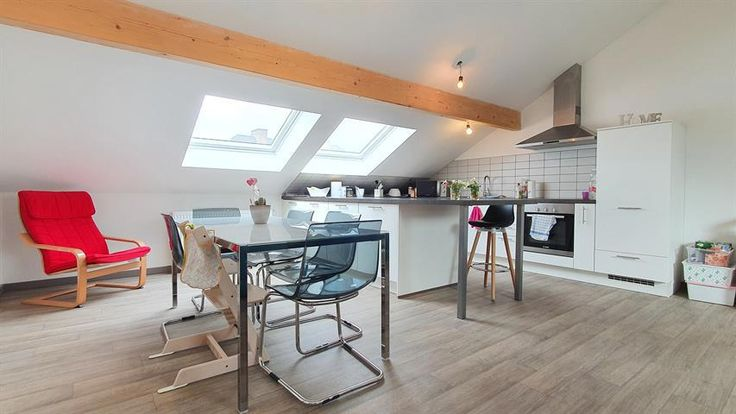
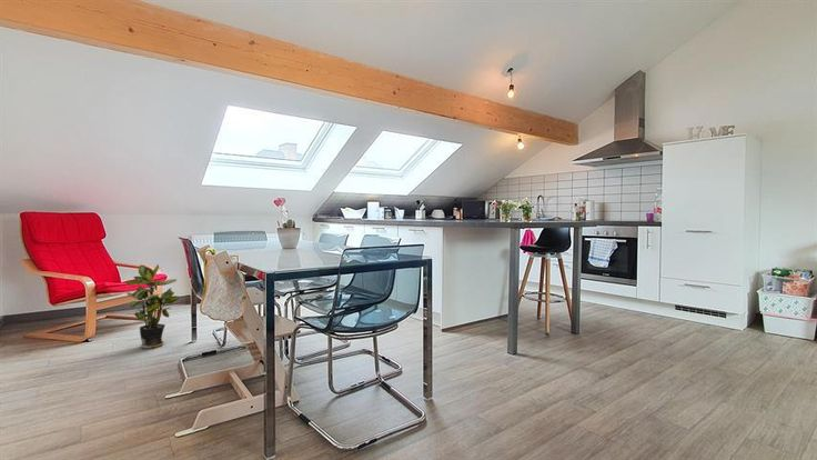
+ potted plant [124,263,181,350]
